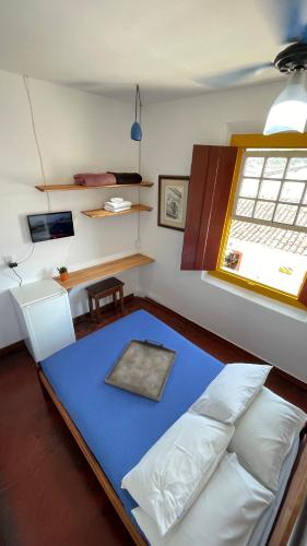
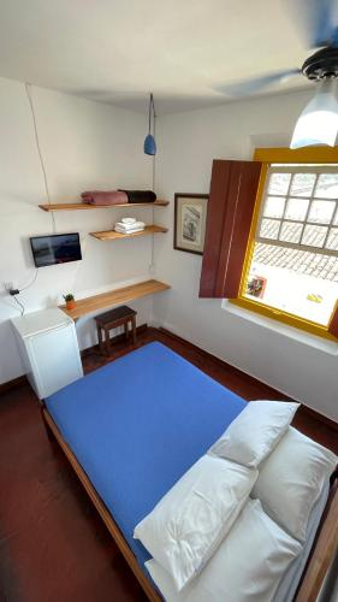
- serving tray [104,337,178,403]
